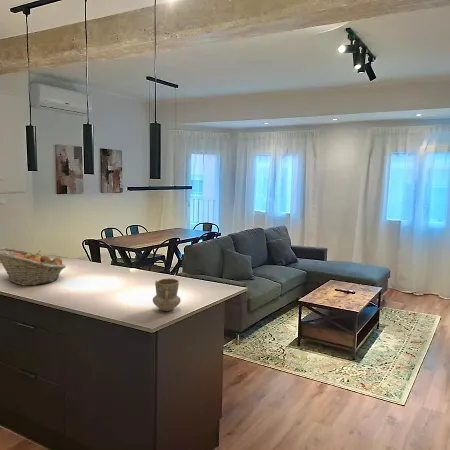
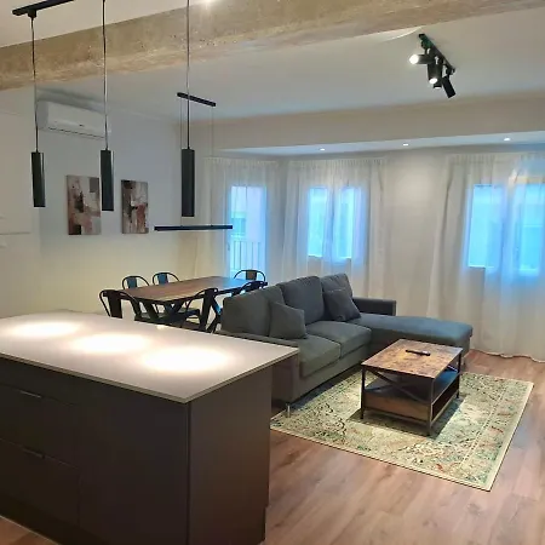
- fruit basket [0,246,67,287]
- mug [152,278,182,312]
